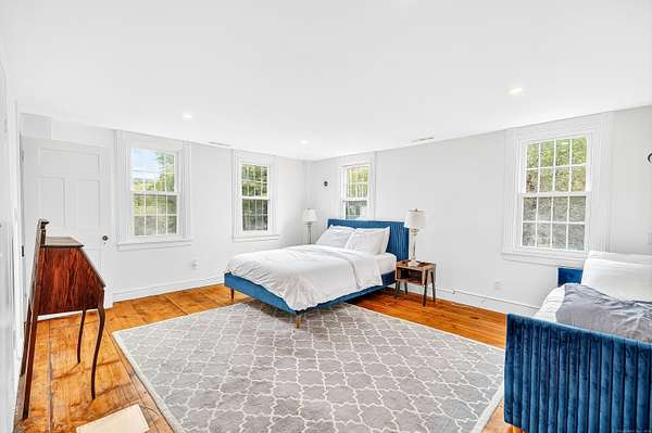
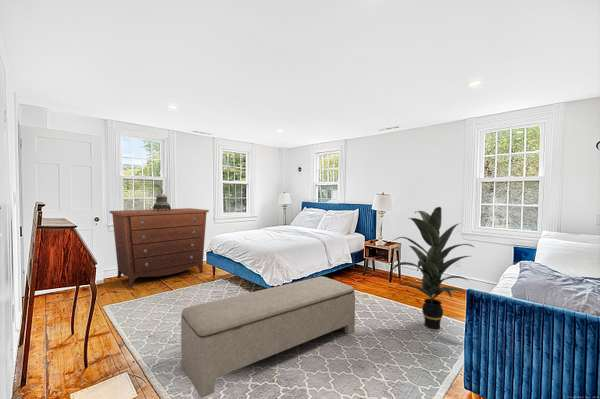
+ indoor plant [390,206,475,330]
+ decorative urn [152,189,172,211]
+ bench [180,275,356,399]
+ dresser [109,207,210,289]
